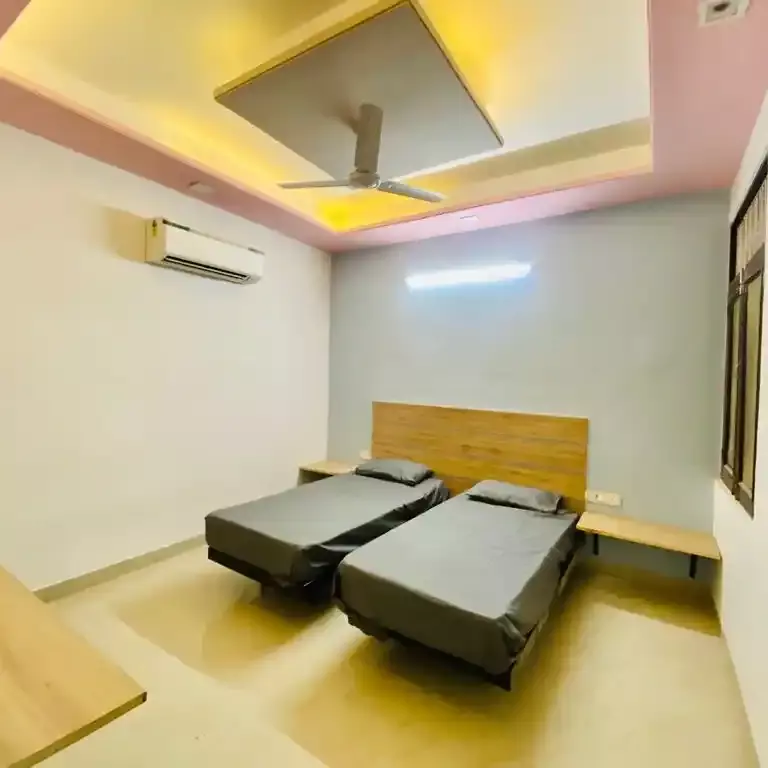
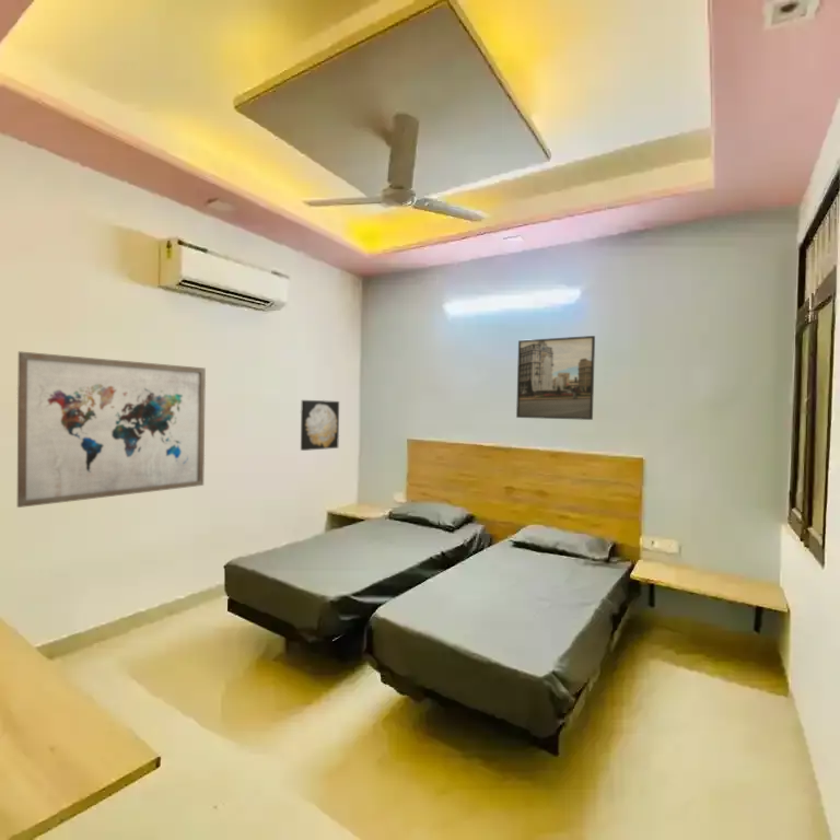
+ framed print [515,335,596,421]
+ wall art [300,399,340,452]
+ wall art [16,350,207,509]
